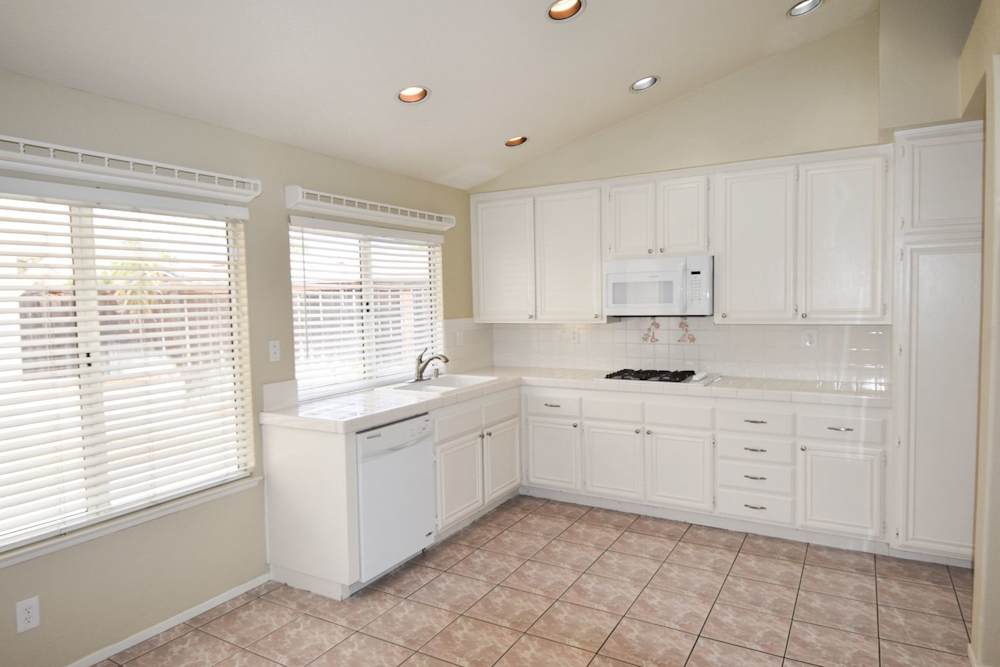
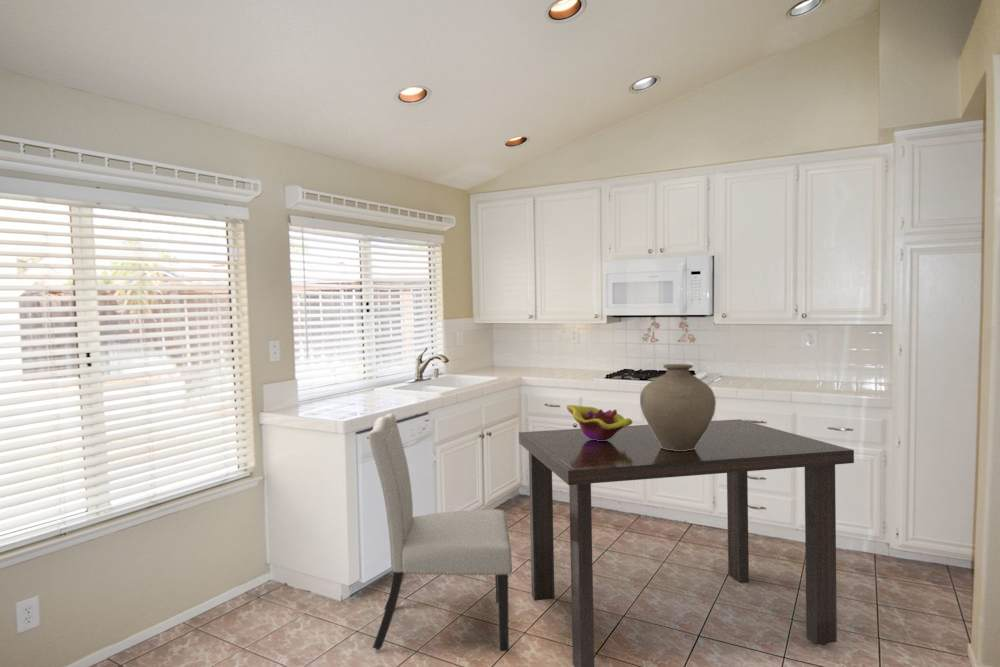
+ dining table [518,418,855,667]
+ decorative bowl [566,404,633,441]
+ chair [368,412,513,652]
+ vase [639,363,717,451]
